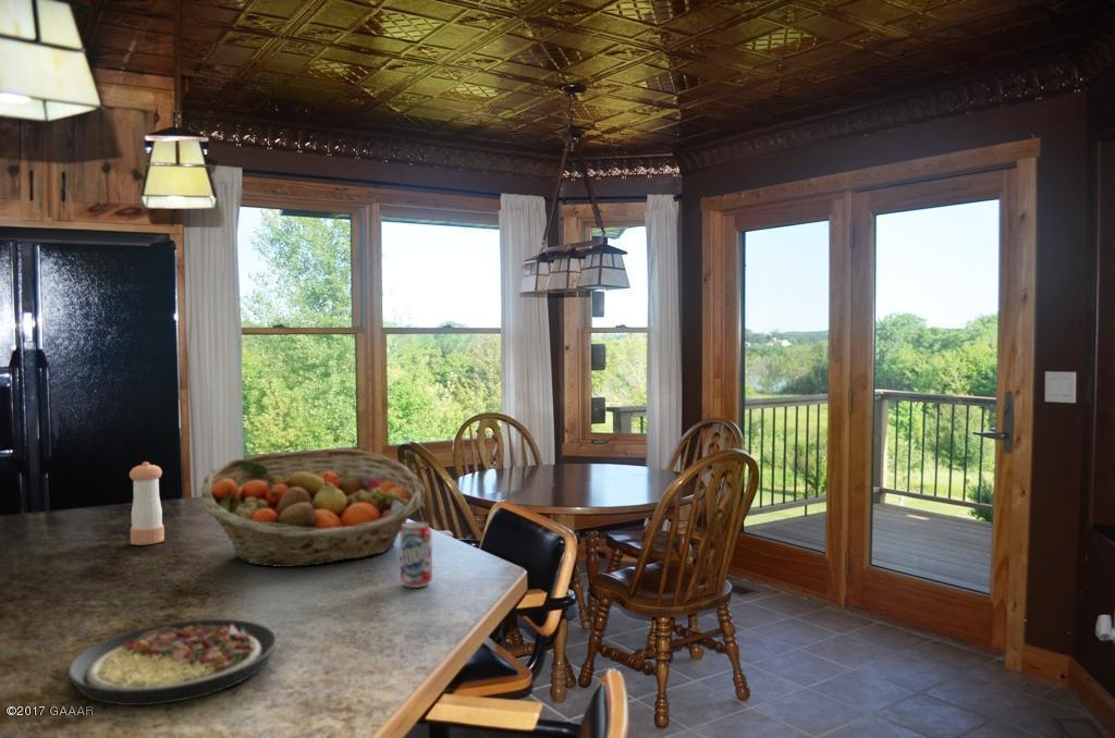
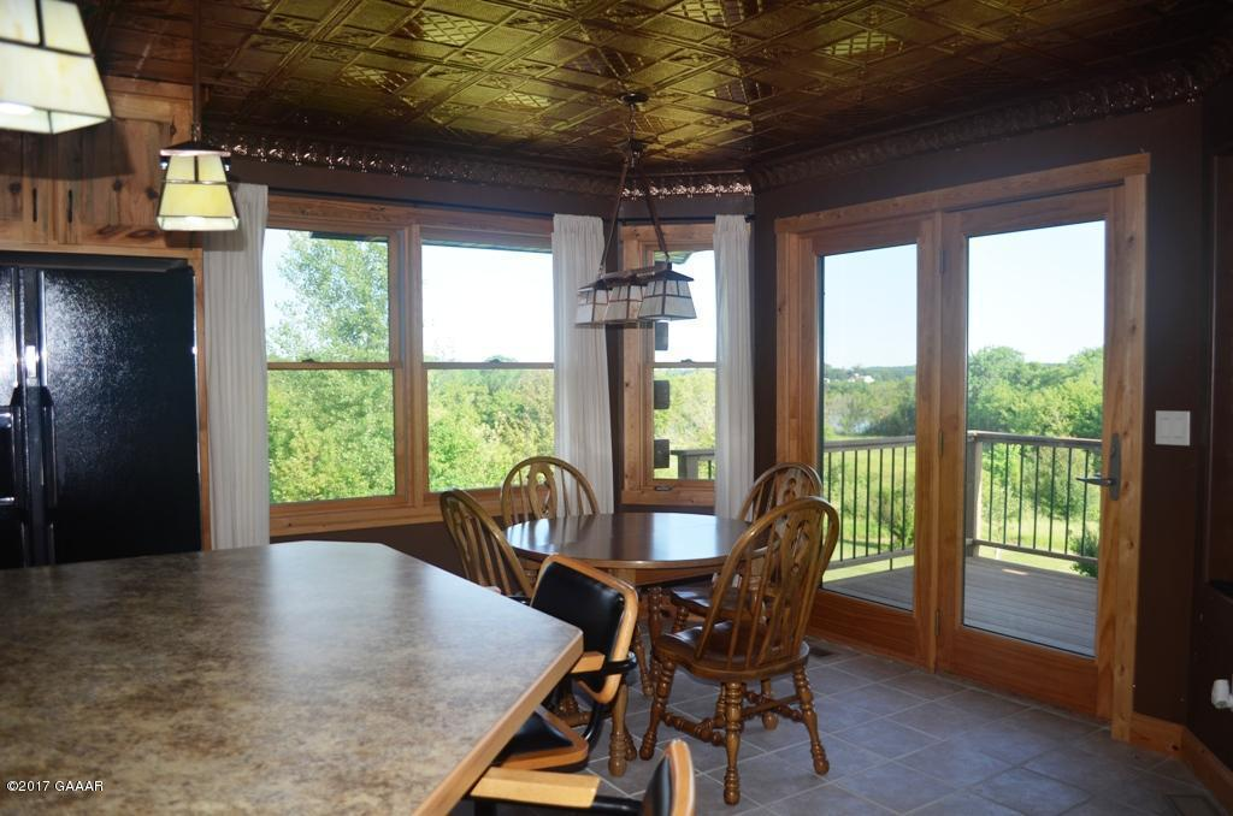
- pepper shaker [128,460,166,546]
- beverage can [399,520,433,589]
- fruit basket [199,448,426,568]
- plate [66,618,279,706]
